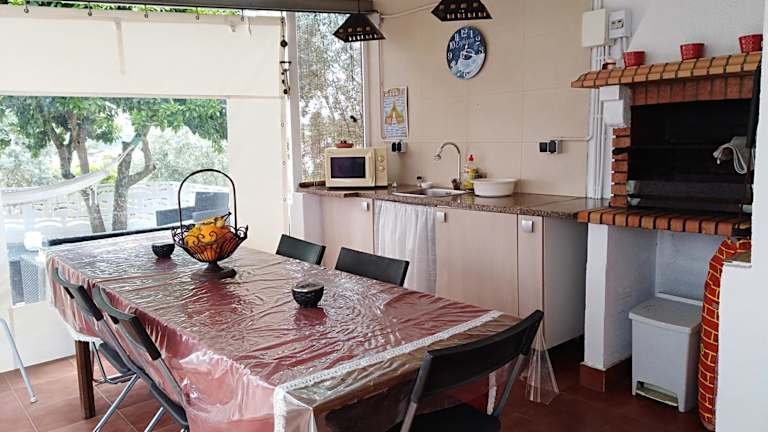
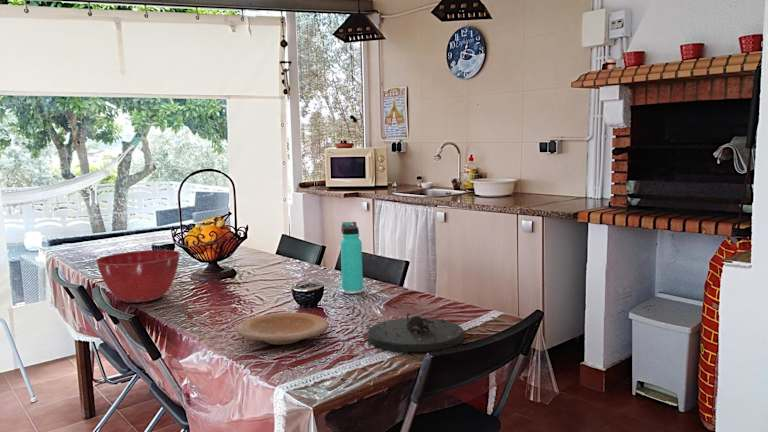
+ mixing bowl [94,249,181,304]
+ plate [366,313,465,353]
+ plate [235,312,330,345]
+ thermos bottle [340,221,364,295]
